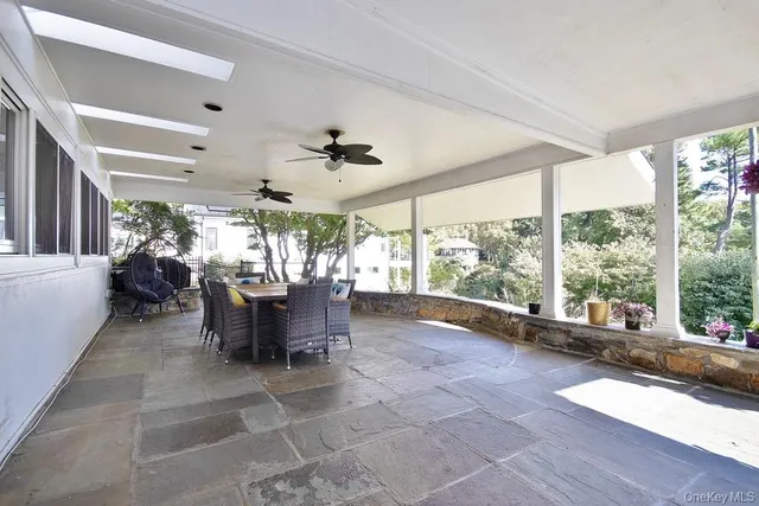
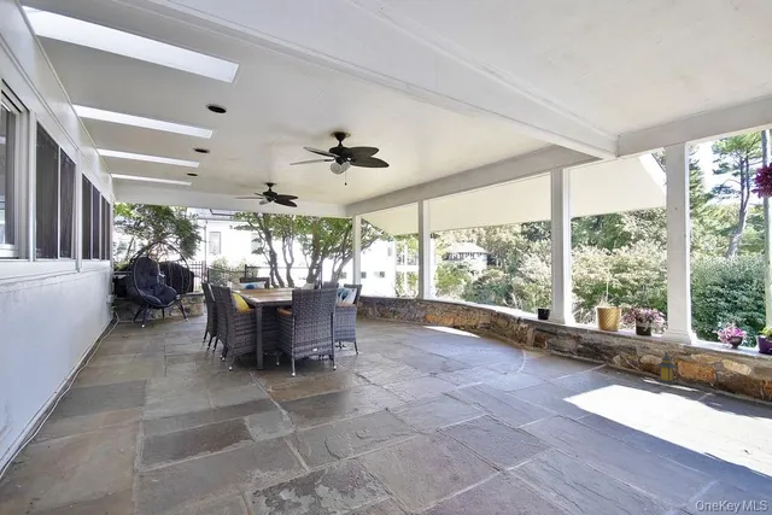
+ lantern [655,351,678,386]
